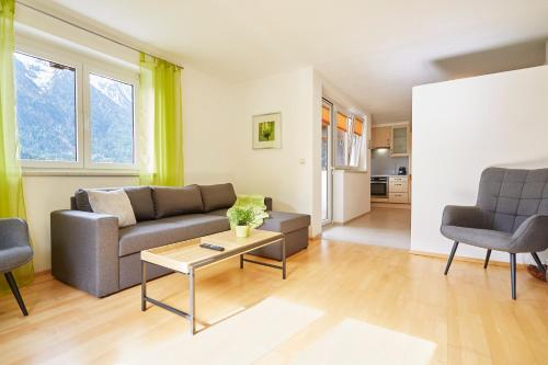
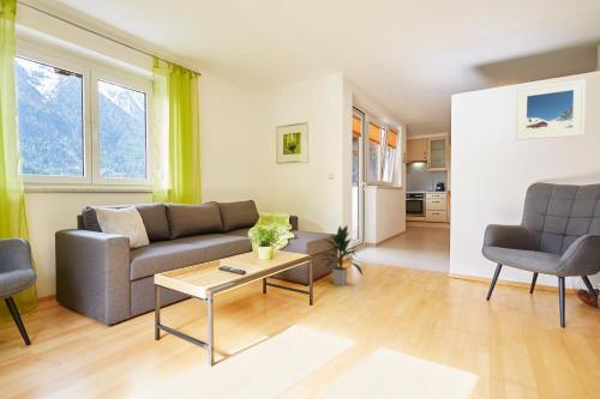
+ indoor plant [318,223,365,286]
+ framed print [515,78,587,141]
